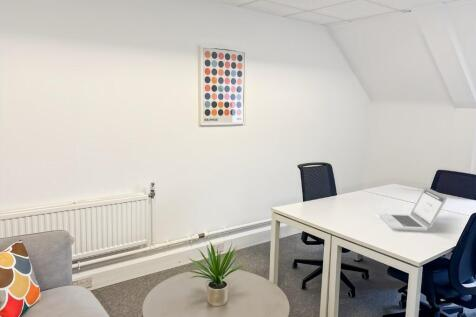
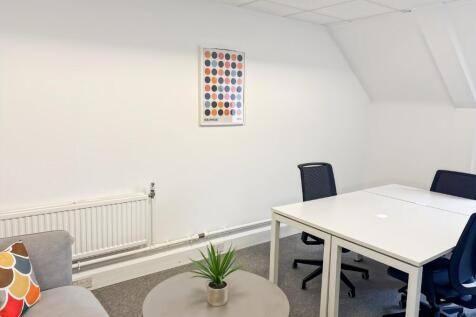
- laptop [377,186,448,231]
